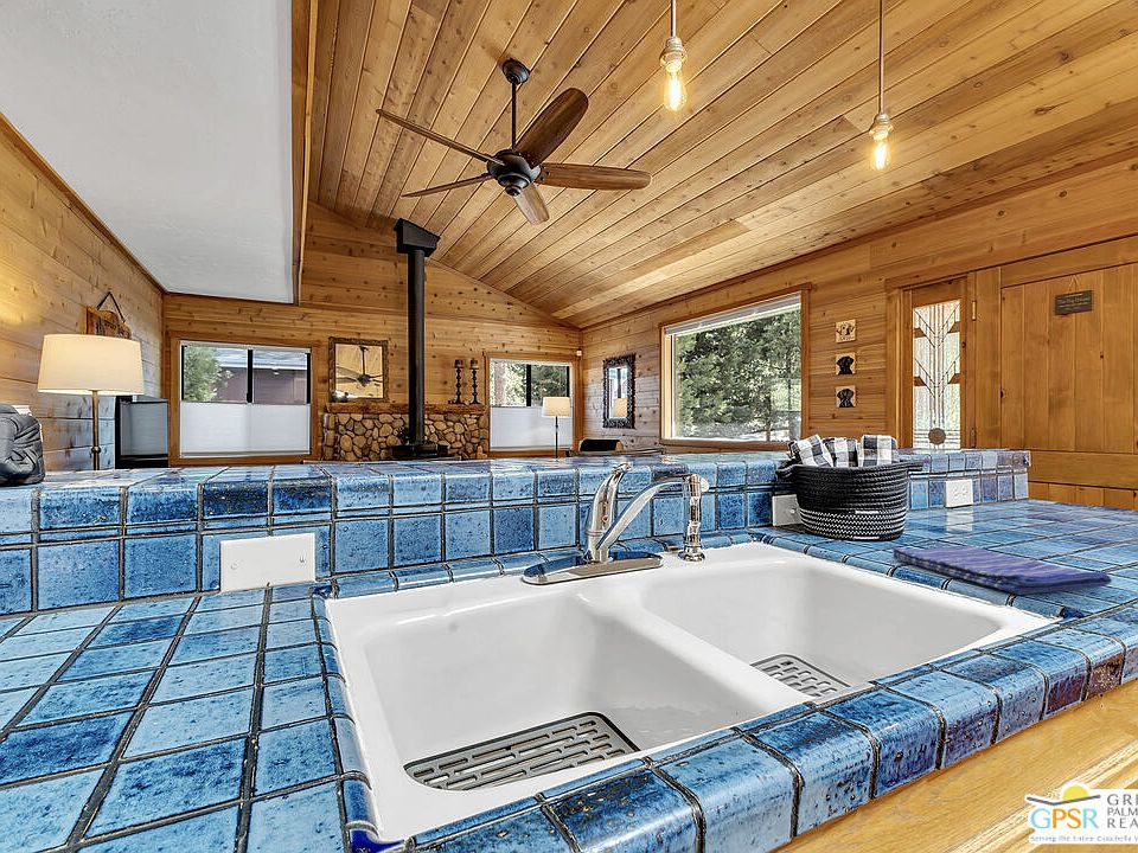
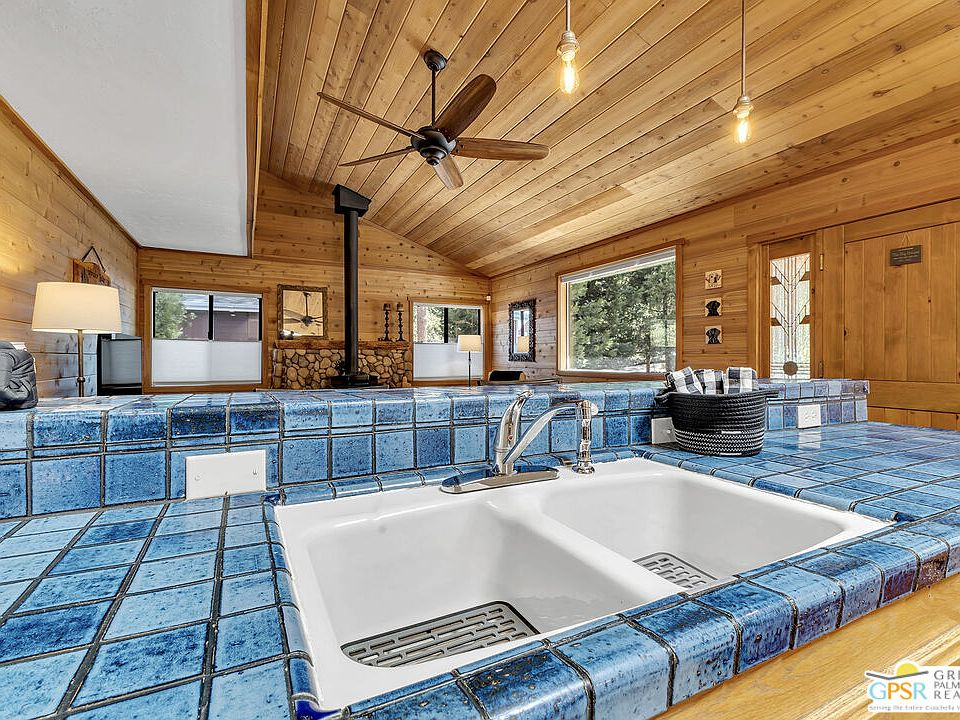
- dish towel [891,544,1113,596]
